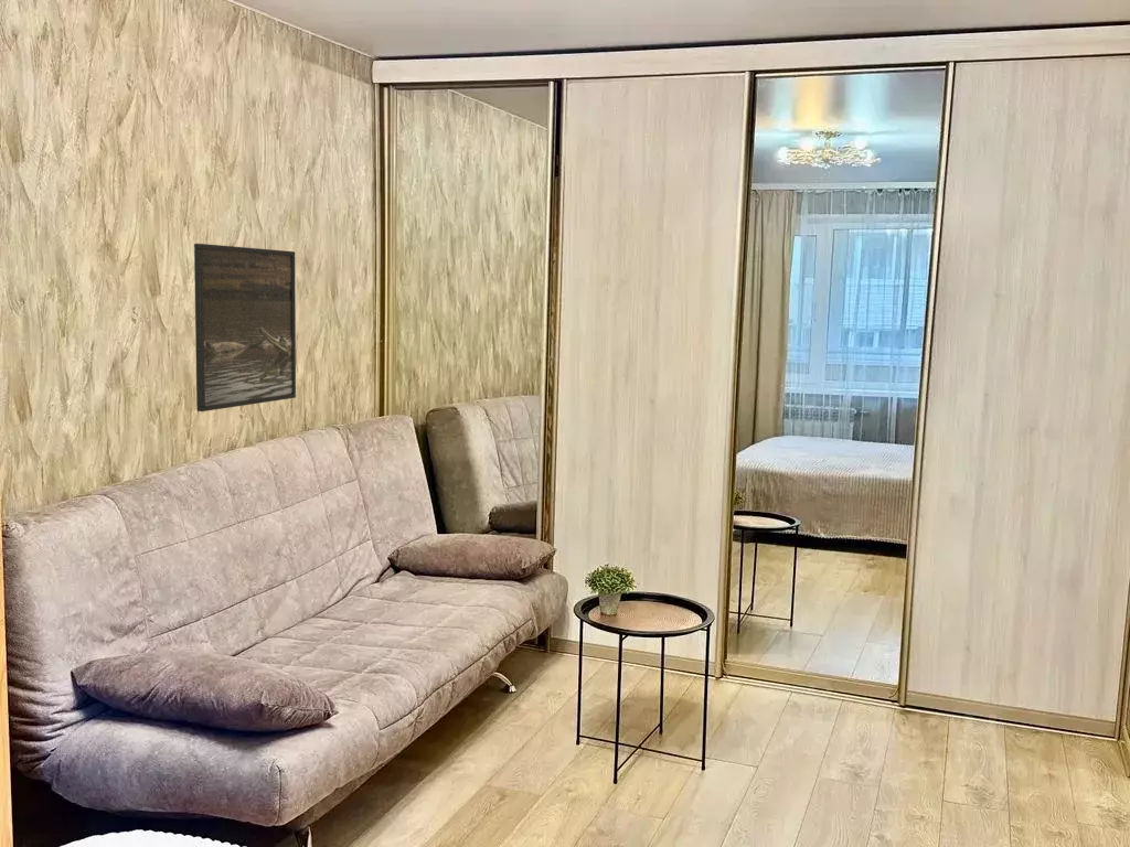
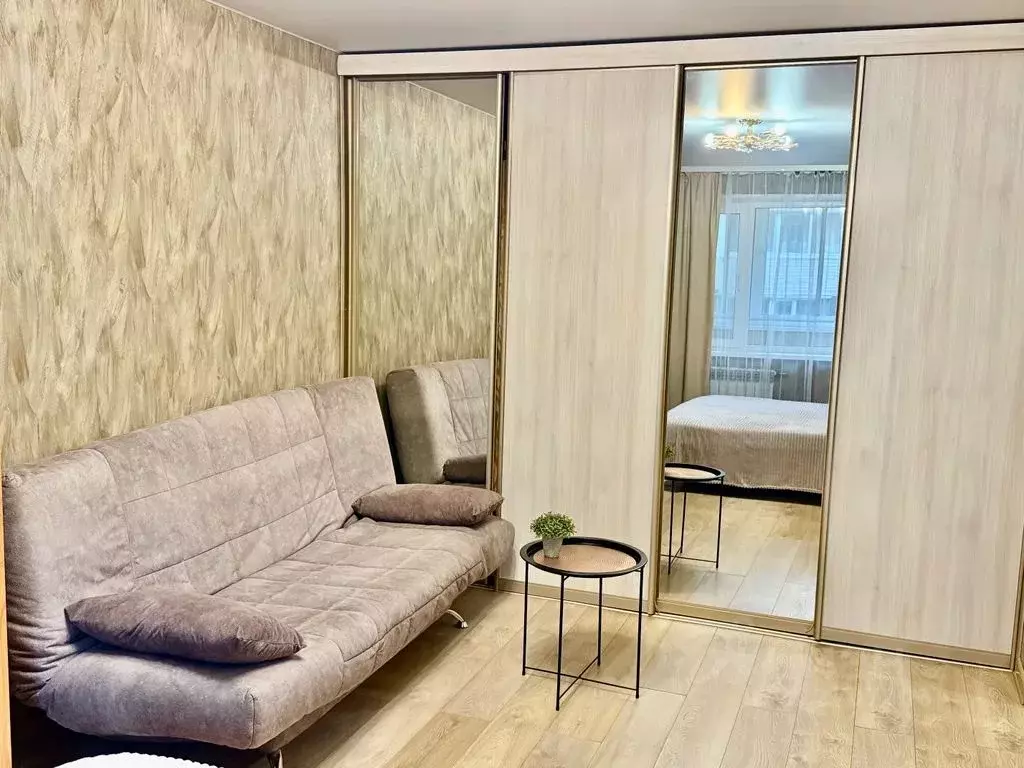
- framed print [193,243,297,412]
